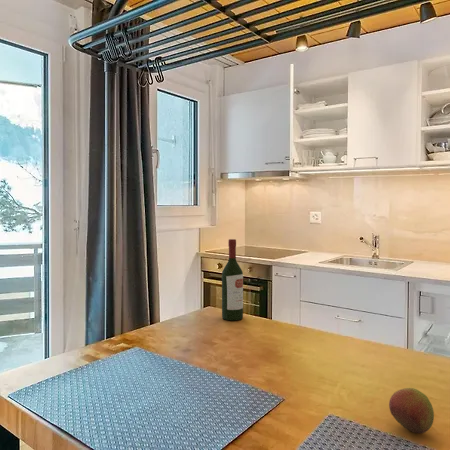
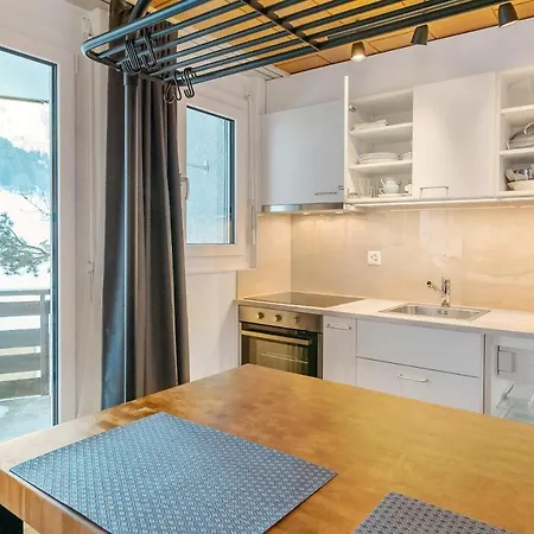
- wine bottle [221,238,244,321]
- apple [388,387,435,434]
